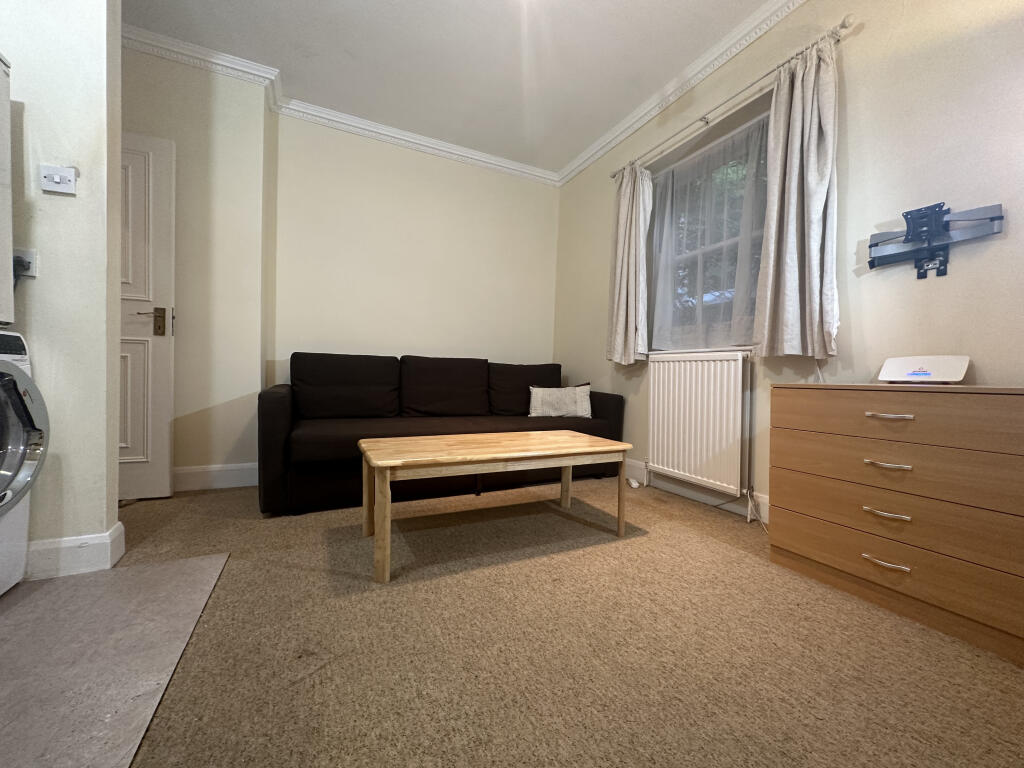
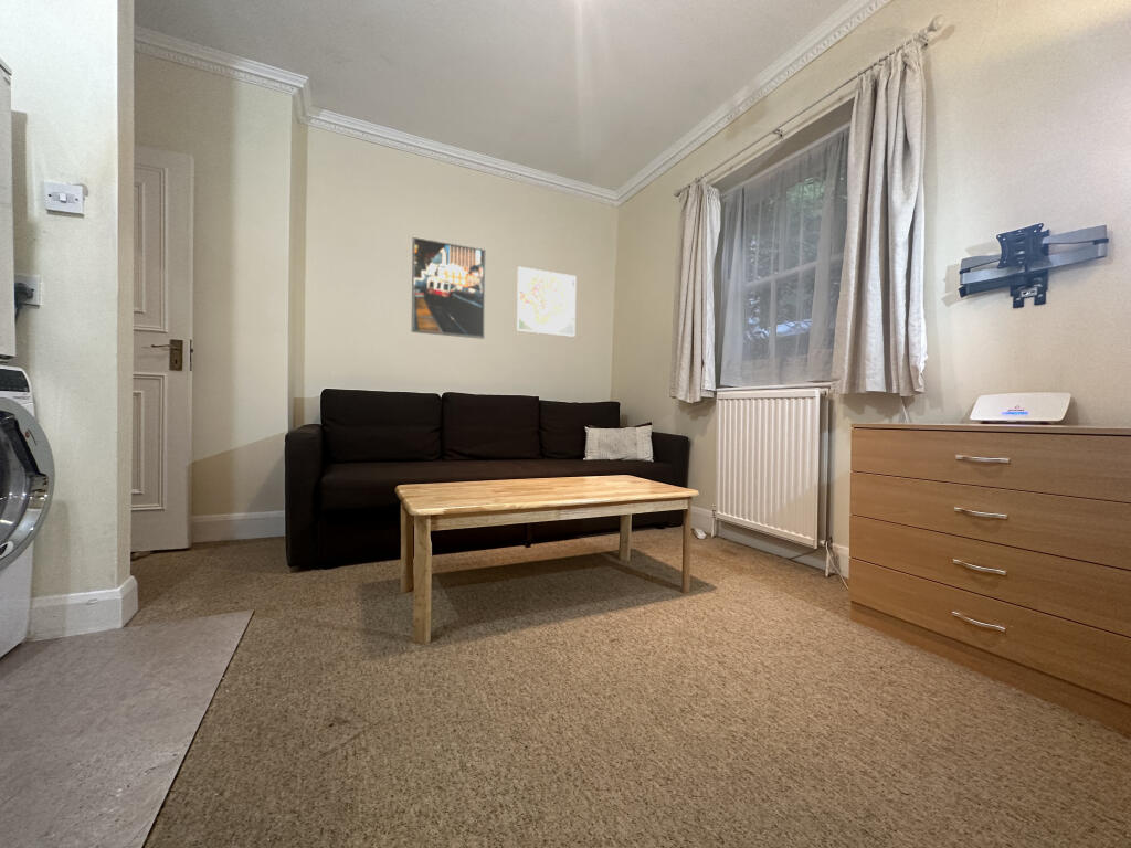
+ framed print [516,266,577,338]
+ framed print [411,236,487,340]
